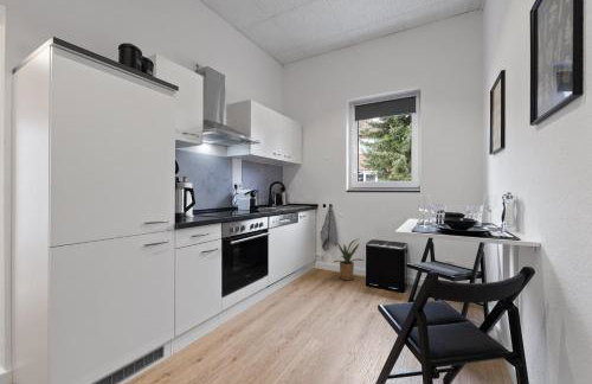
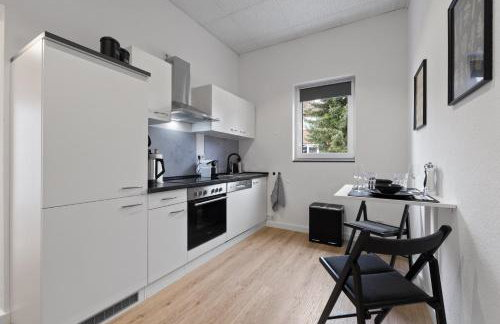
- house plant [329,237,365,281]
